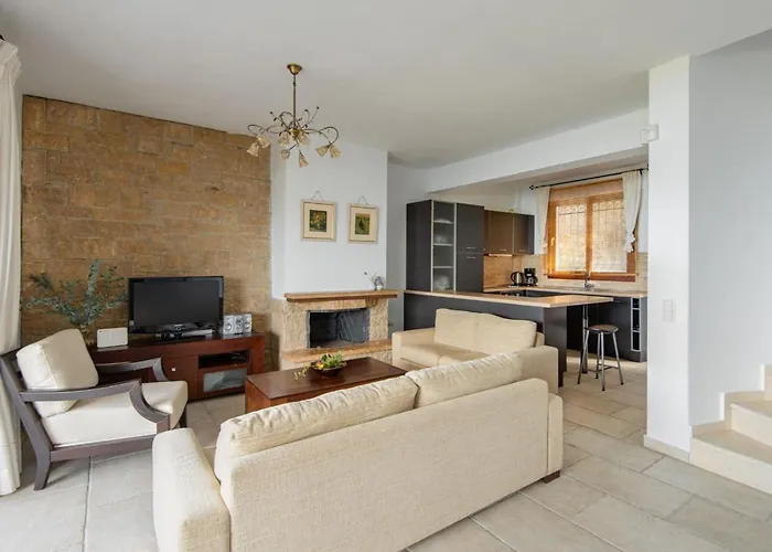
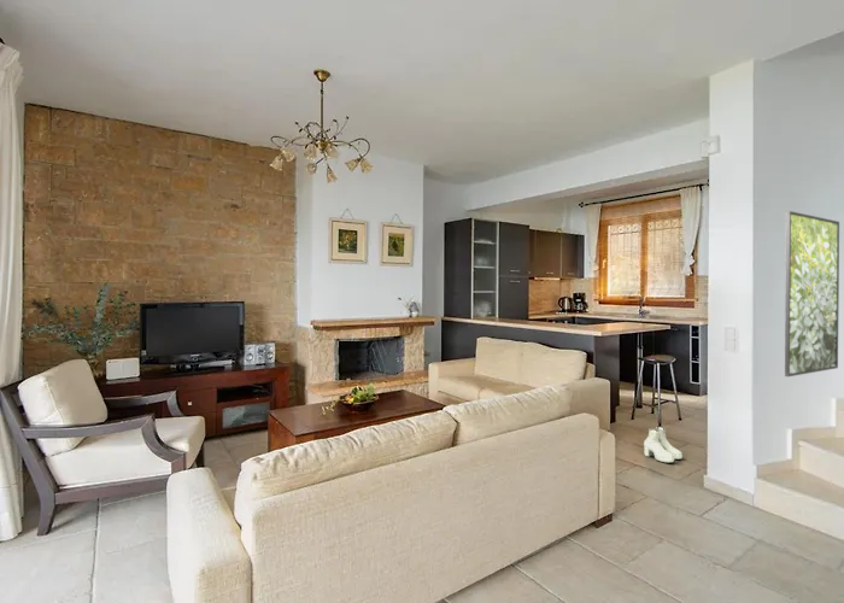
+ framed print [784,210,840,377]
+ boots [643,426,684,463]
